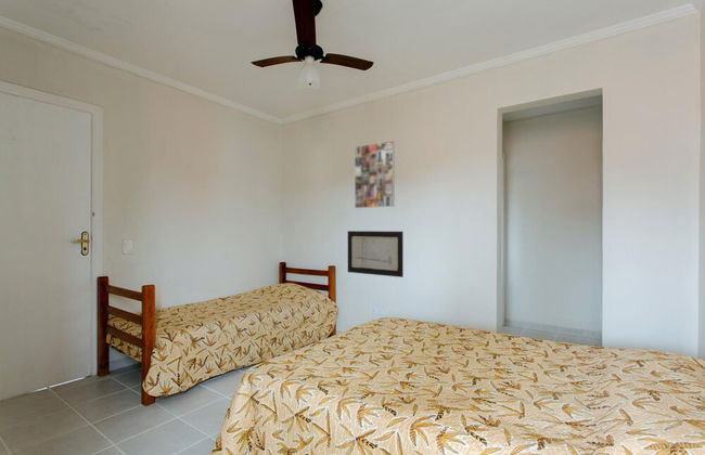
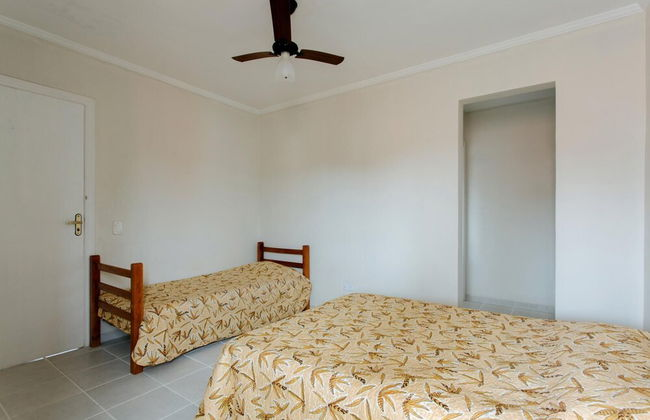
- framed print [354,140,395,209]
- wall art [347,230,405,278]
